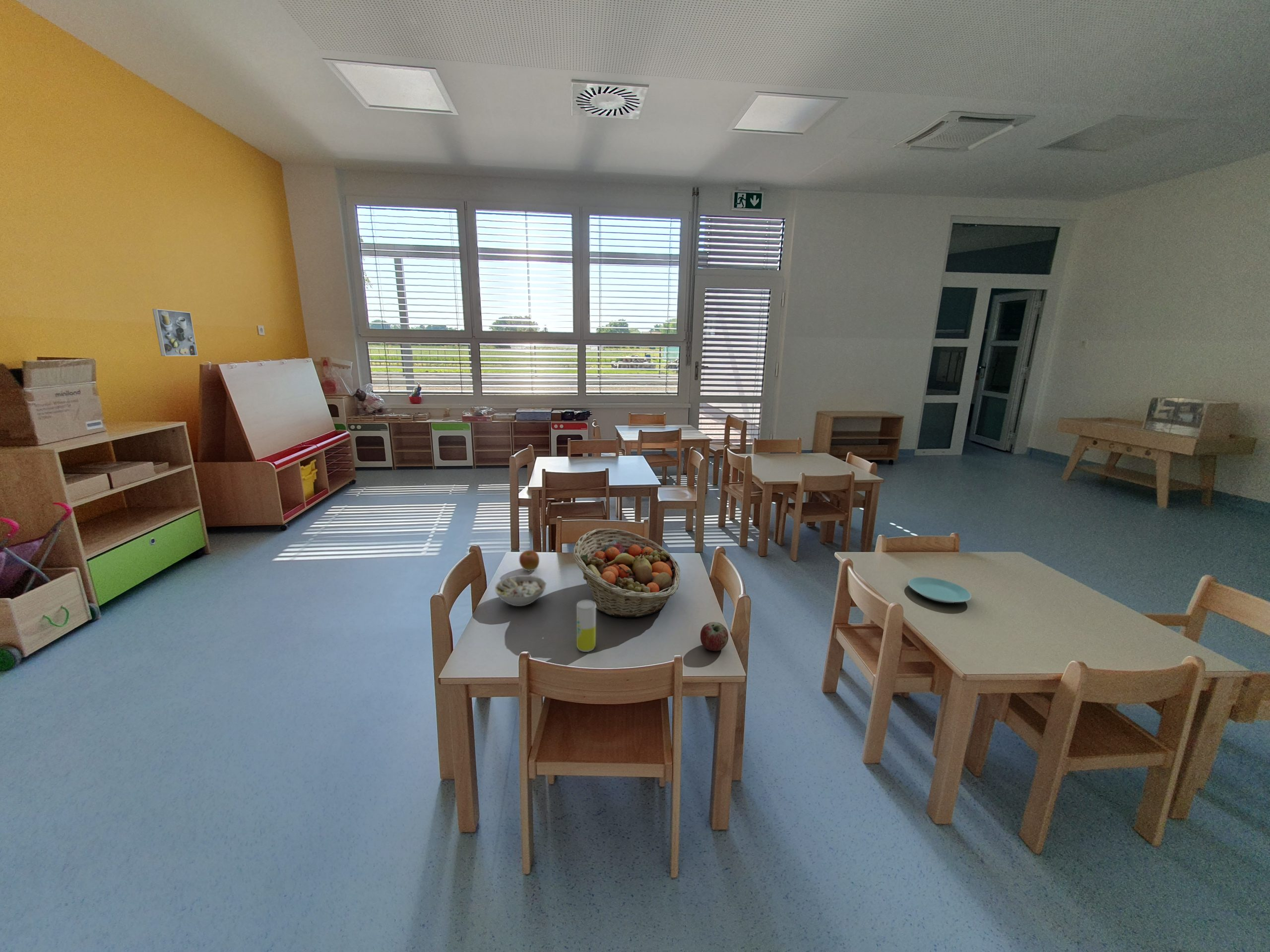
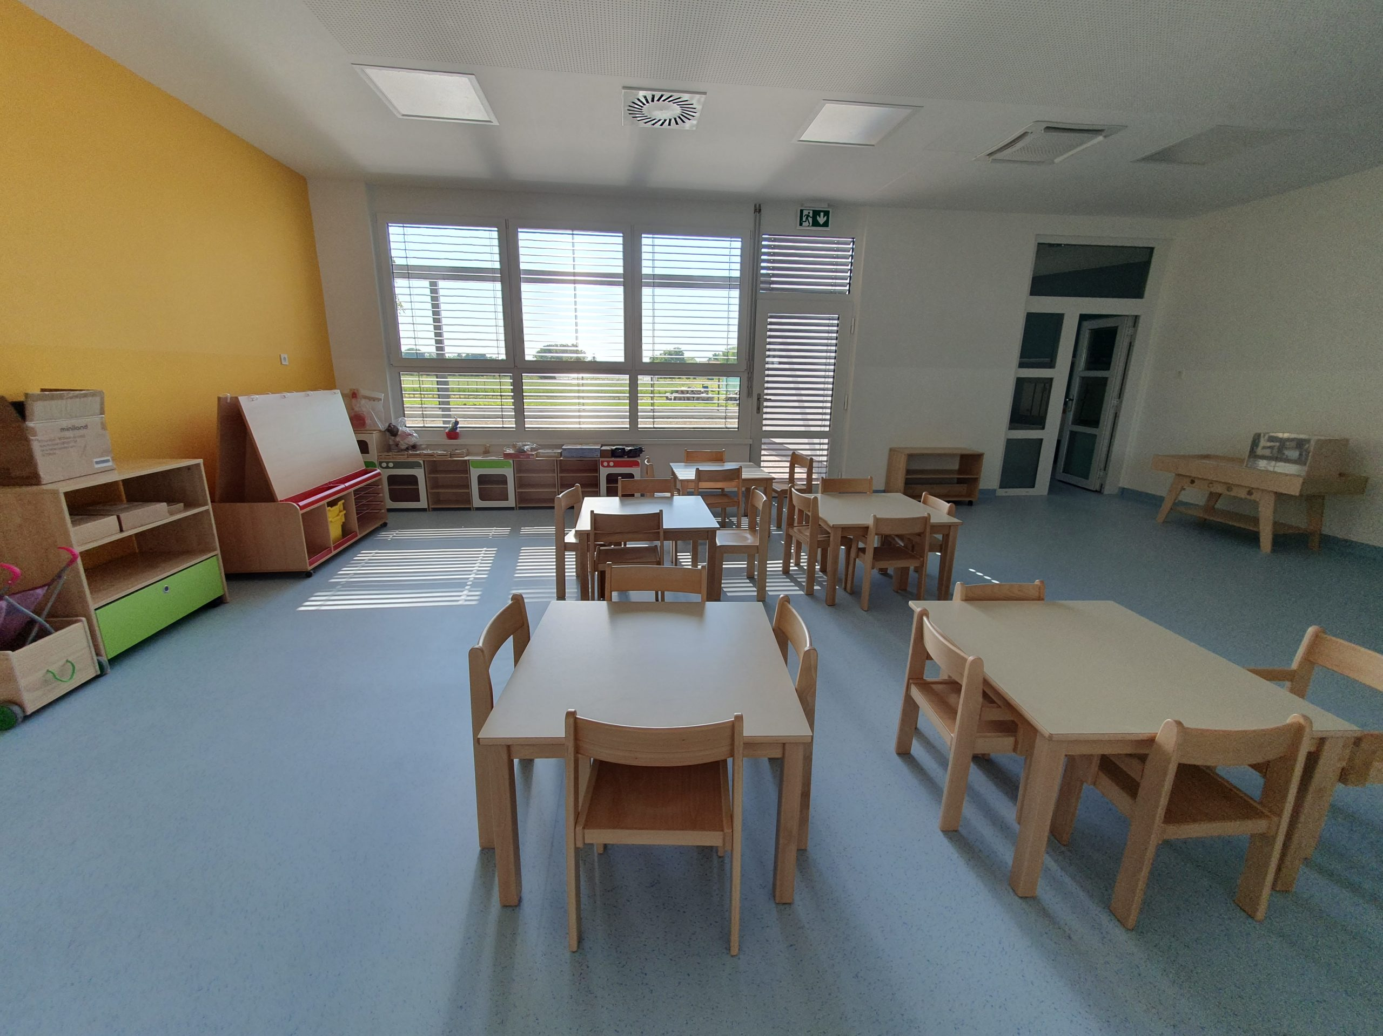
- bowl [494,575,547,607]
- fruit basket [573,528,681,618]
- plate [907,576,972,603]
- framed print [152,308,198,357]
- beverage can [576,599,596,653]
- apple [519,550,540,571]
- apple [700,622,729,652]
